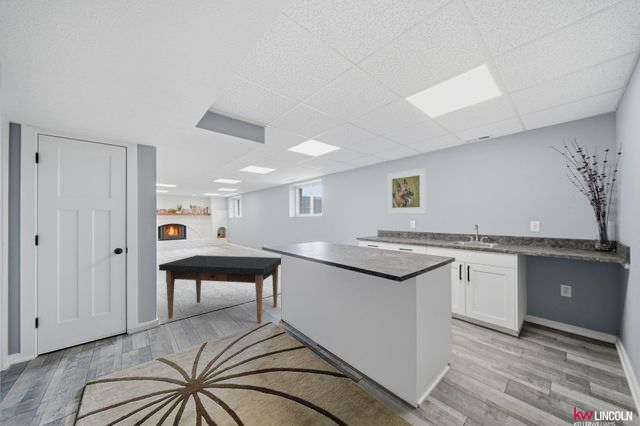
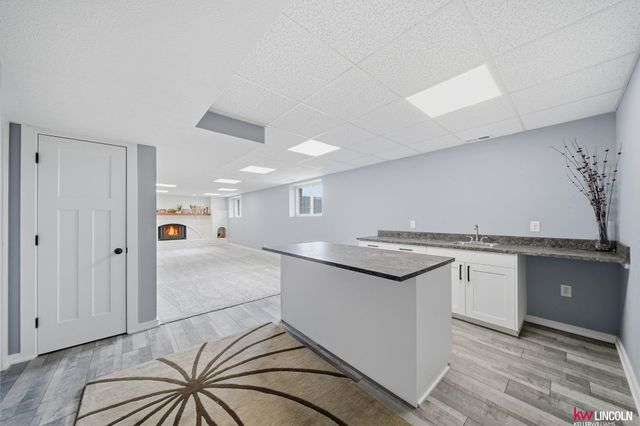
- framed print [386,167,428,215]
- dining table [158,254,282,325]
